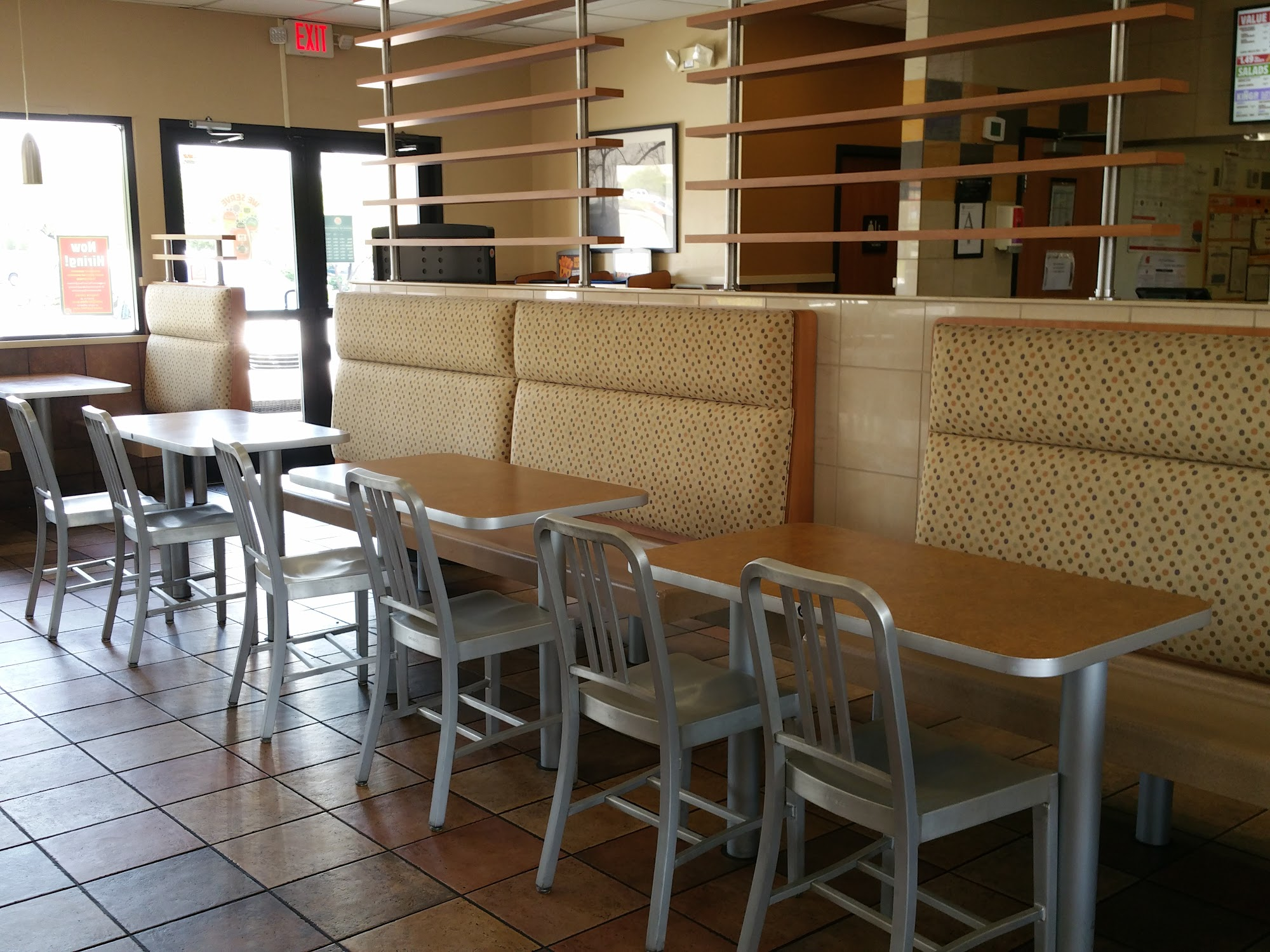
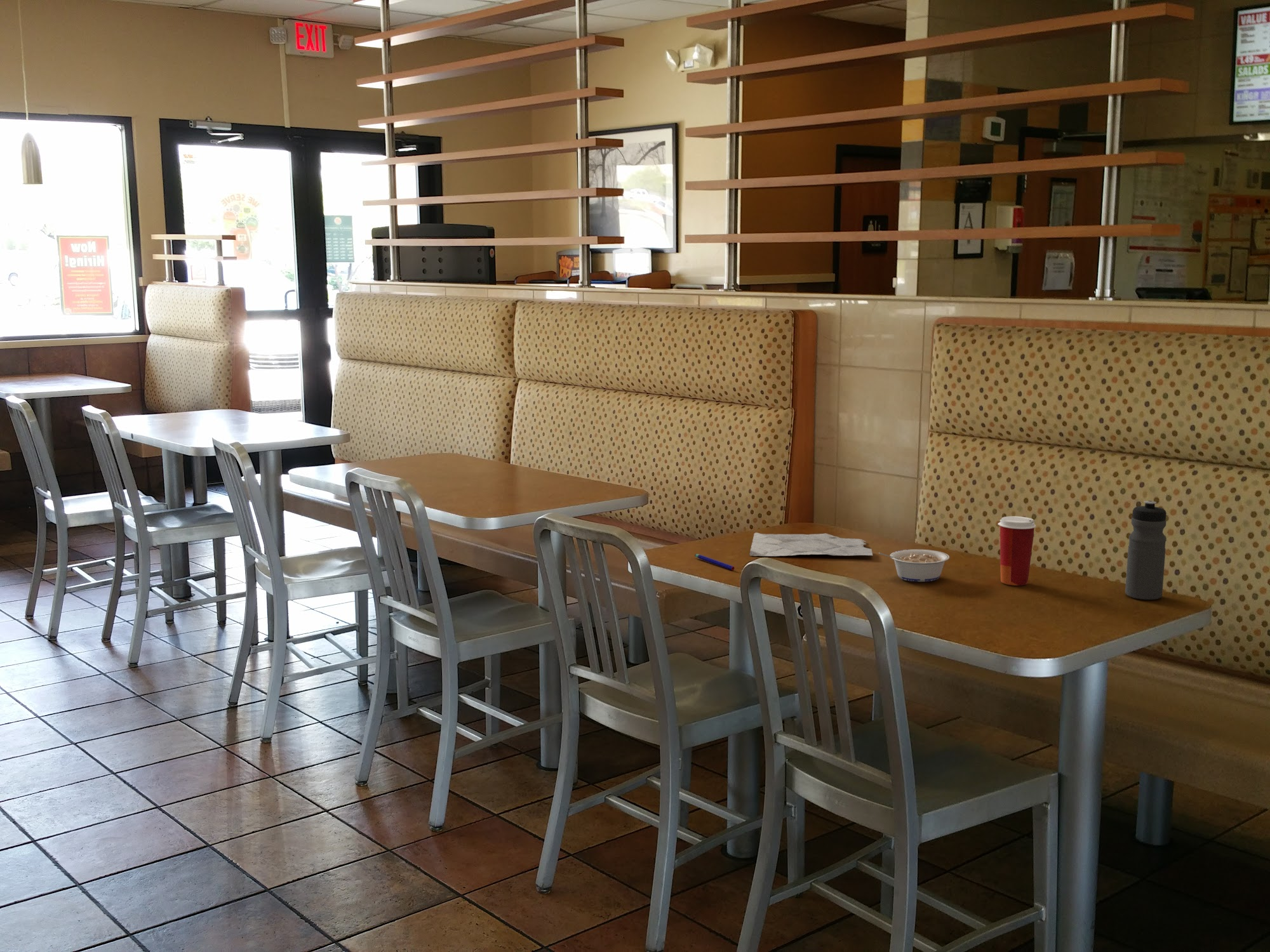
+ legume [878,549,950,583]
+ pen [694,553,735,571]
+ water bottle [1125,500,1167,600]
+ paper cup [998,515,1036,586]
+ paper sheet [749,532,873,557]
